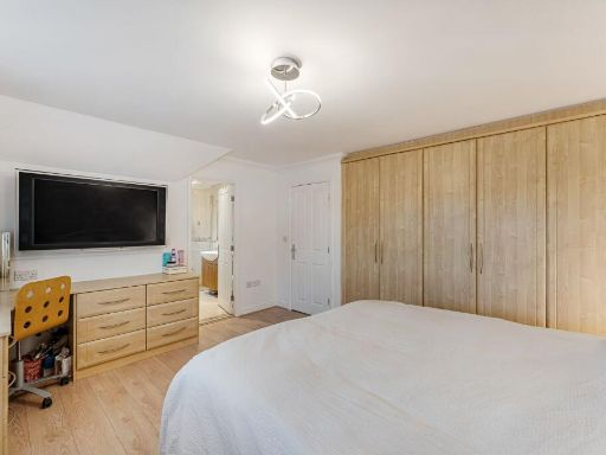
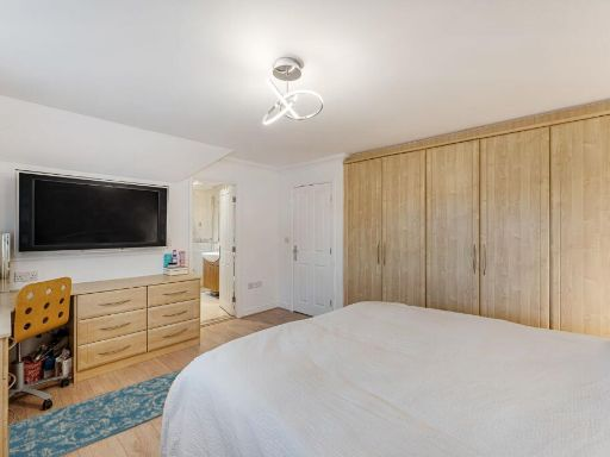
+ rug [7,368,183,457]
